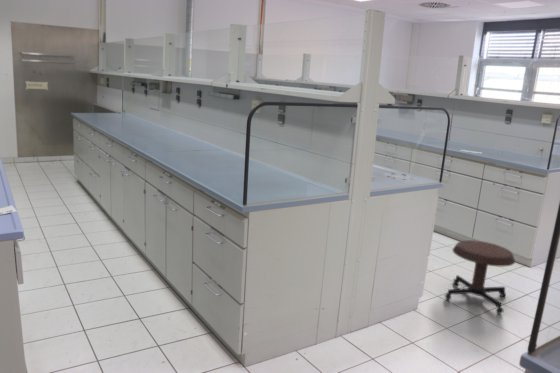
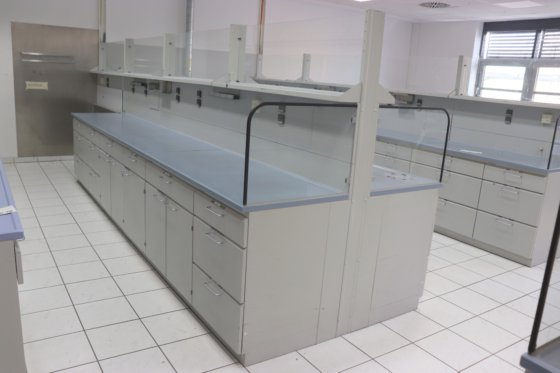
- stool [443,239,516,315]
